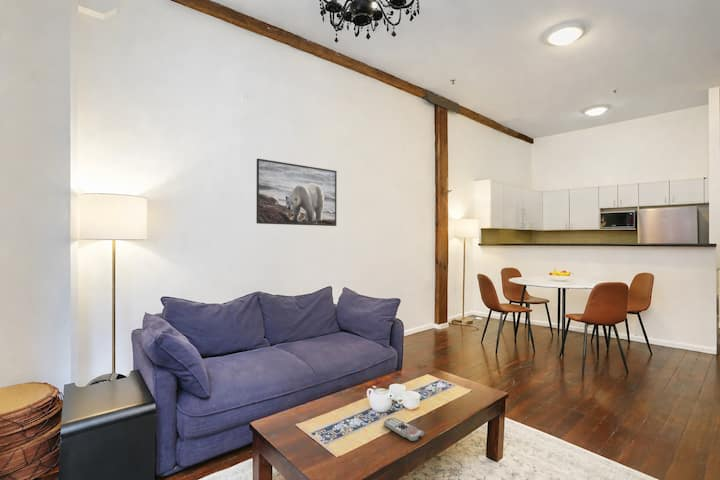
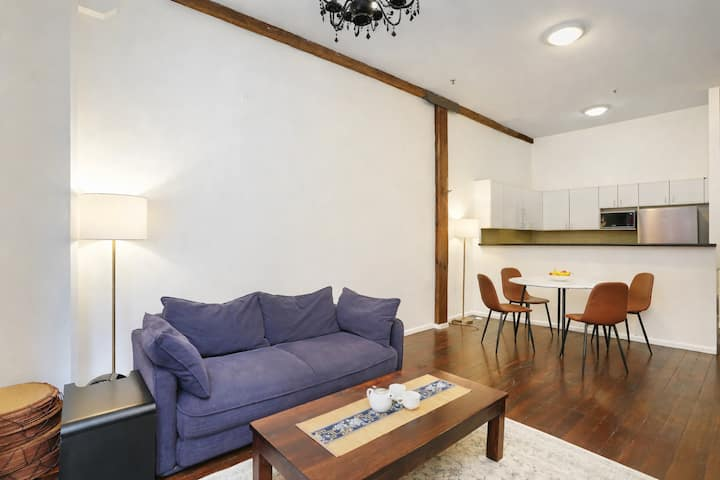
- remote control [383,417,425,443]
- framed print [255,158,338,227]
